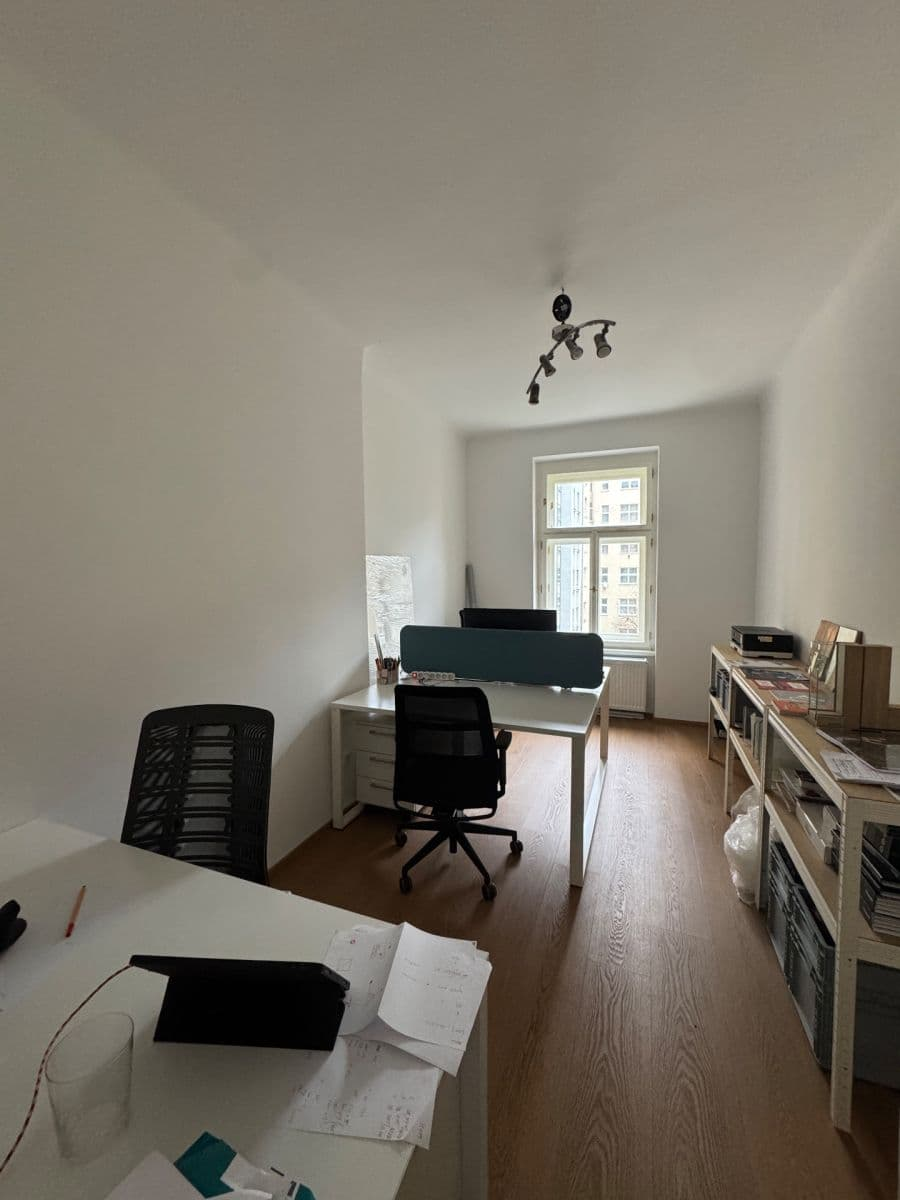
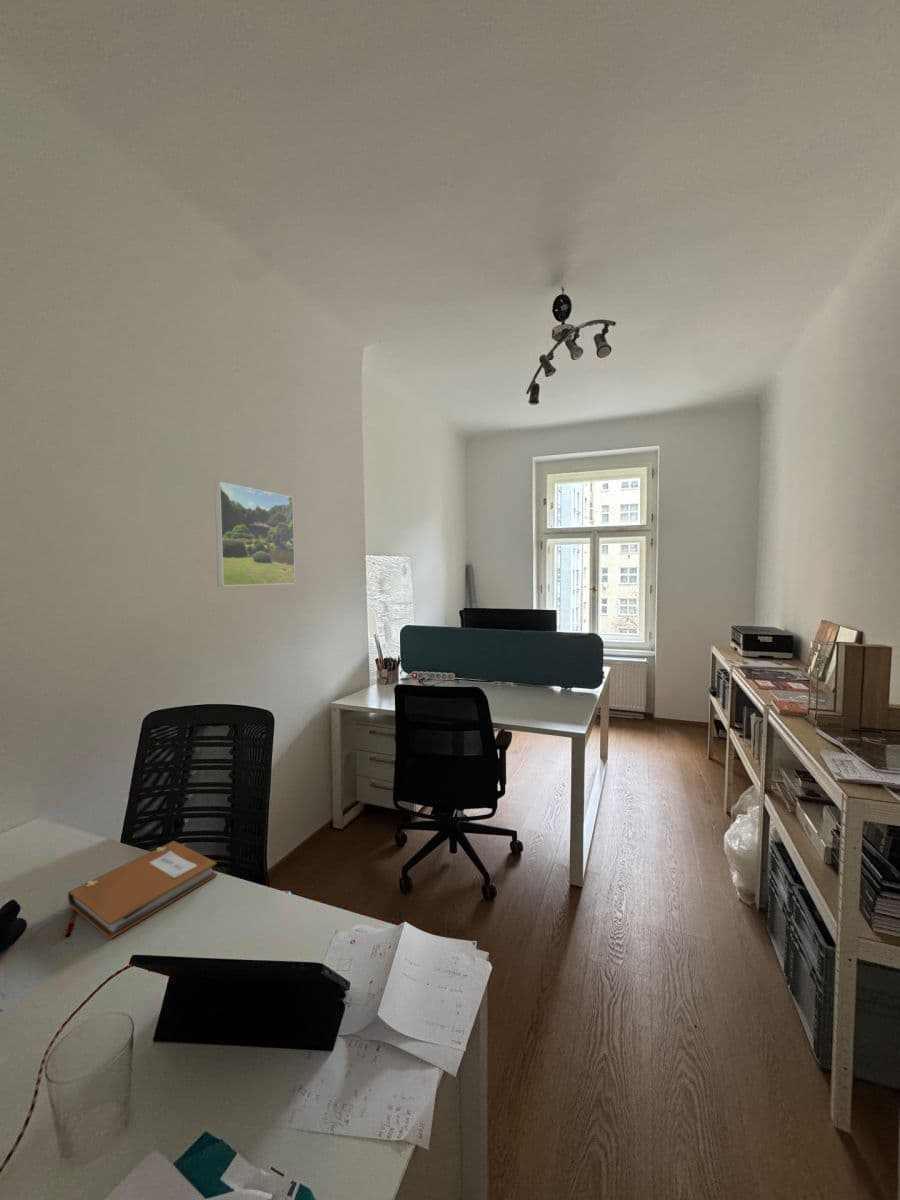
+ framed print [213,480,296,587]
+ notebook [67,840,218,940]
